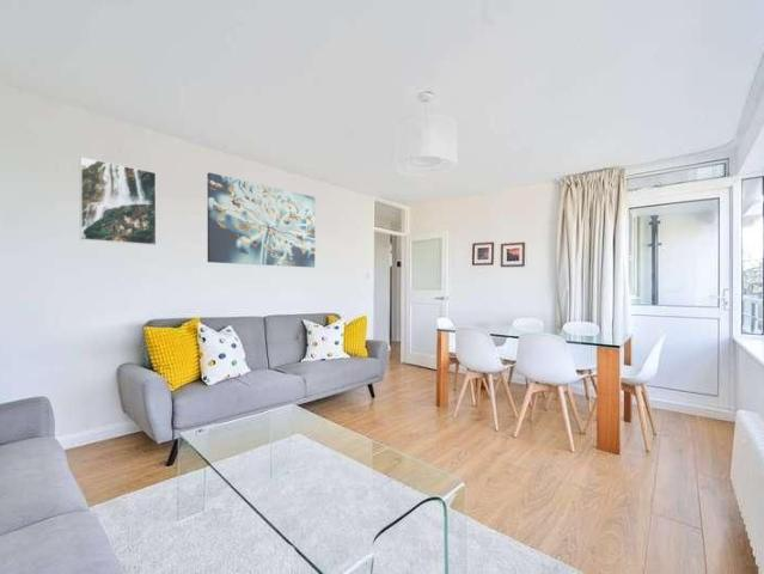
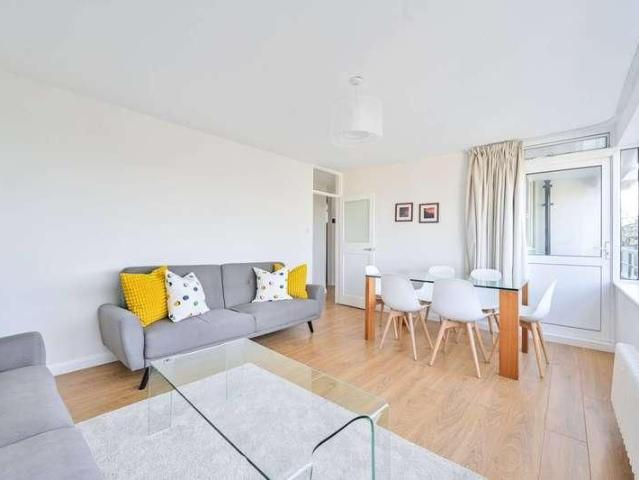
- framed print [79,155,158,246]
- wall art [207,171,316,268]
